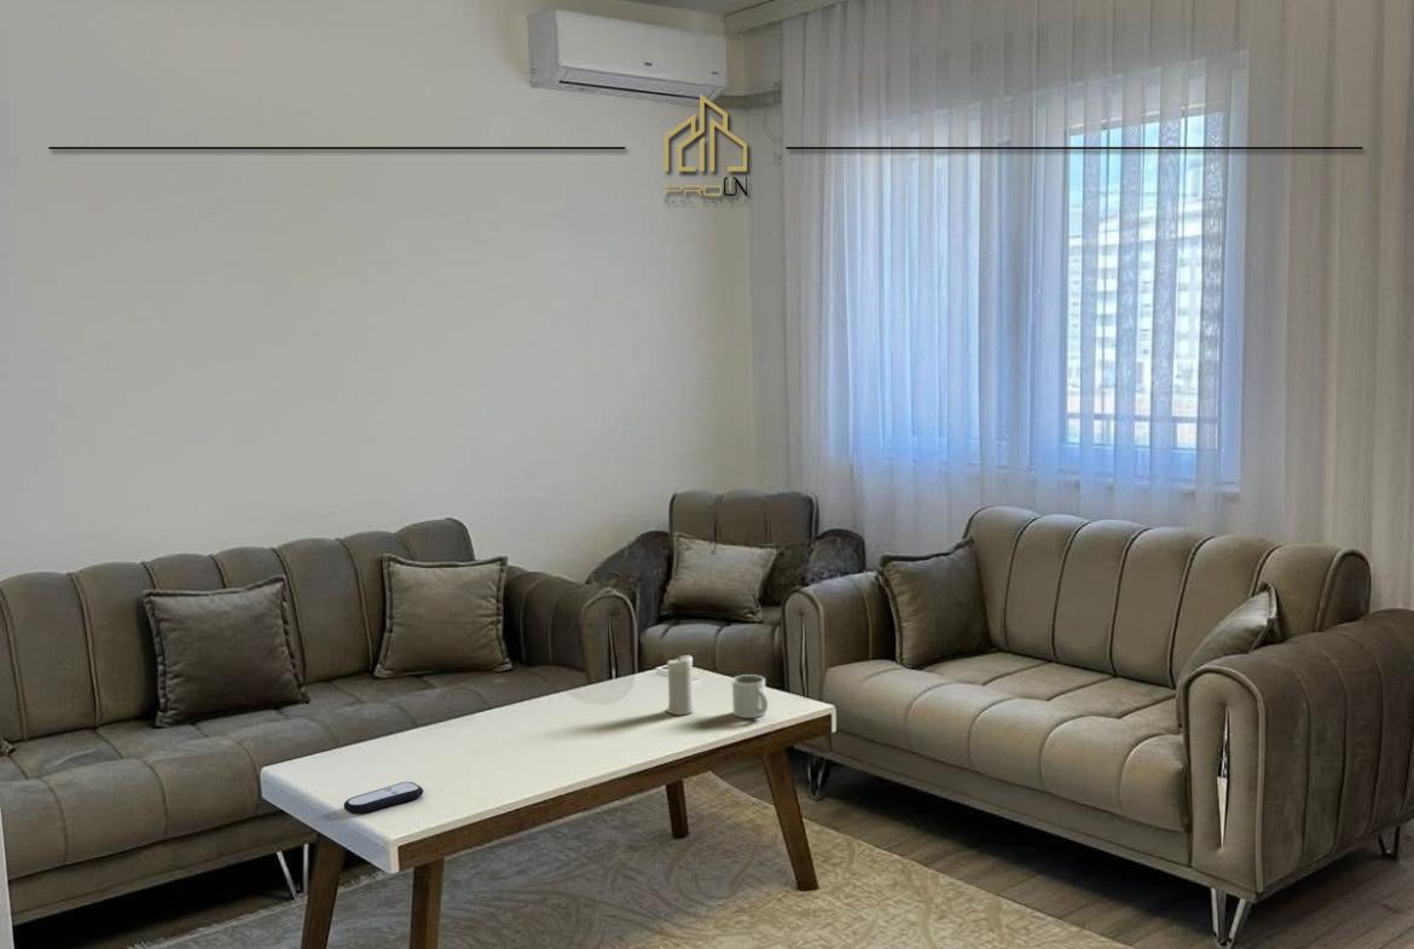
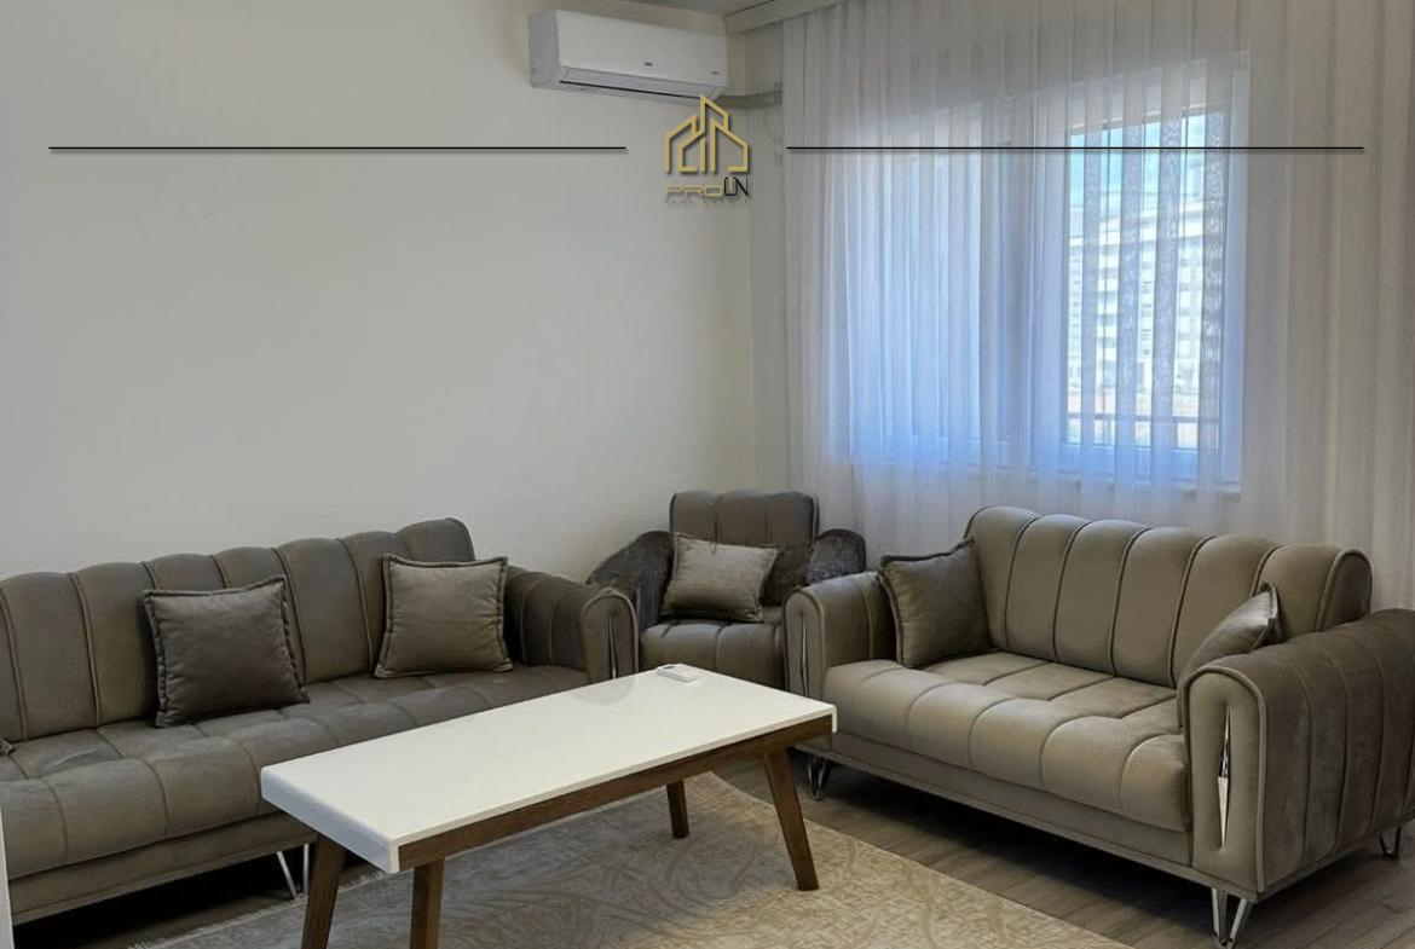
- remote control [343,781,425,815]
- candle [665,654,695,716]
- mug [731,673,770,719]
